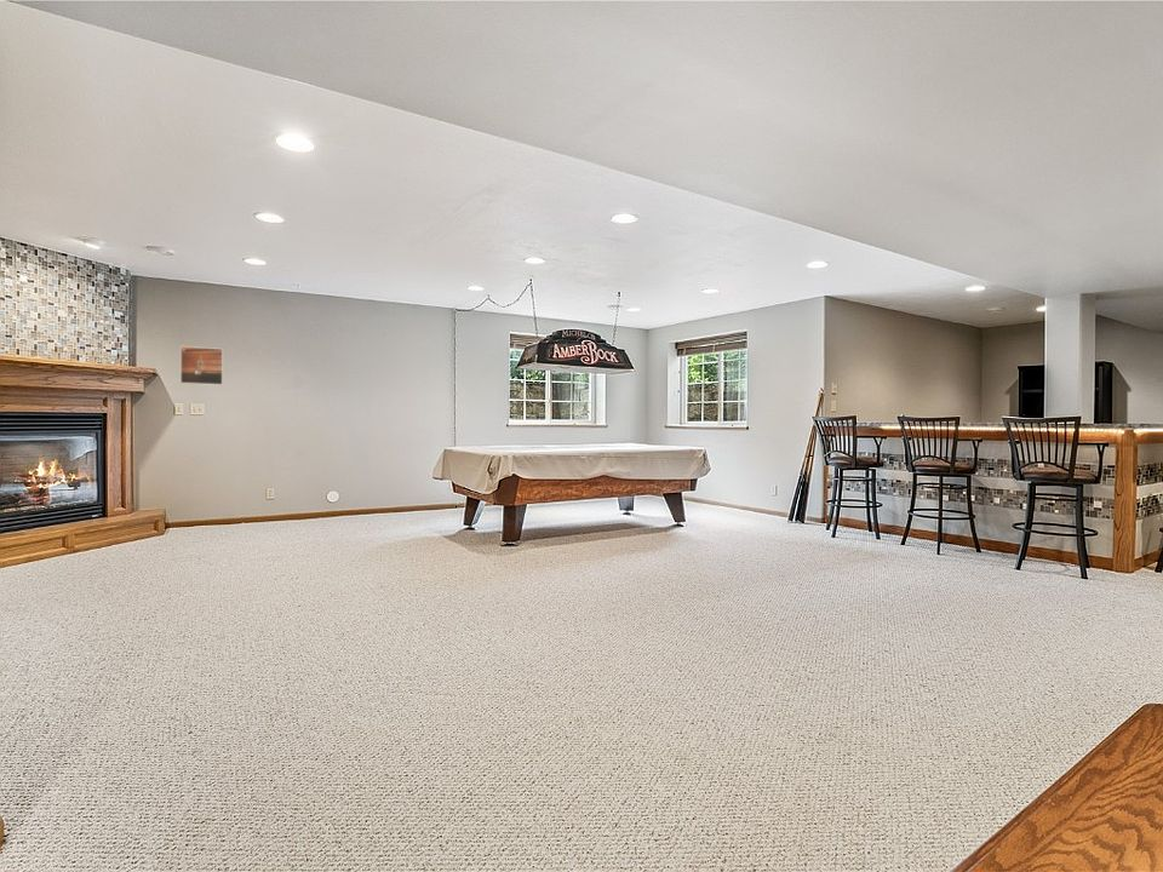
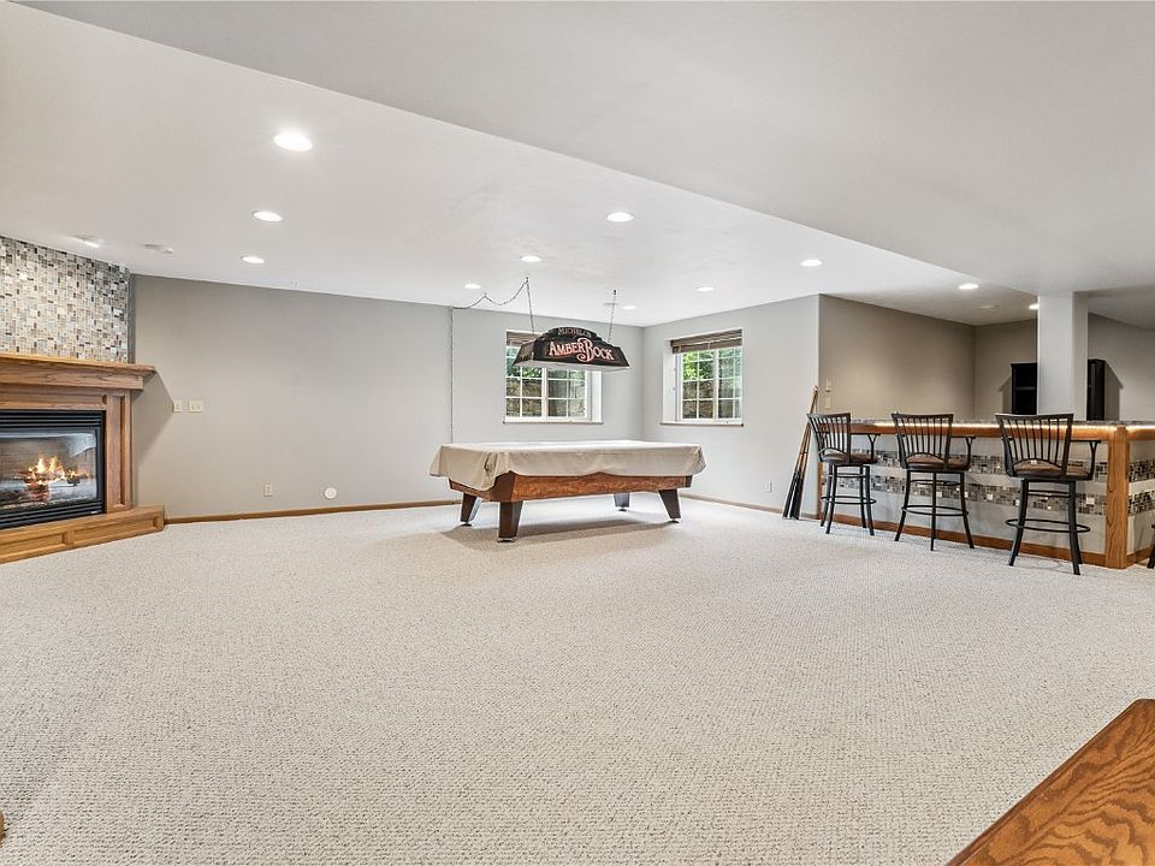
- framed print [179,345,224,386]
